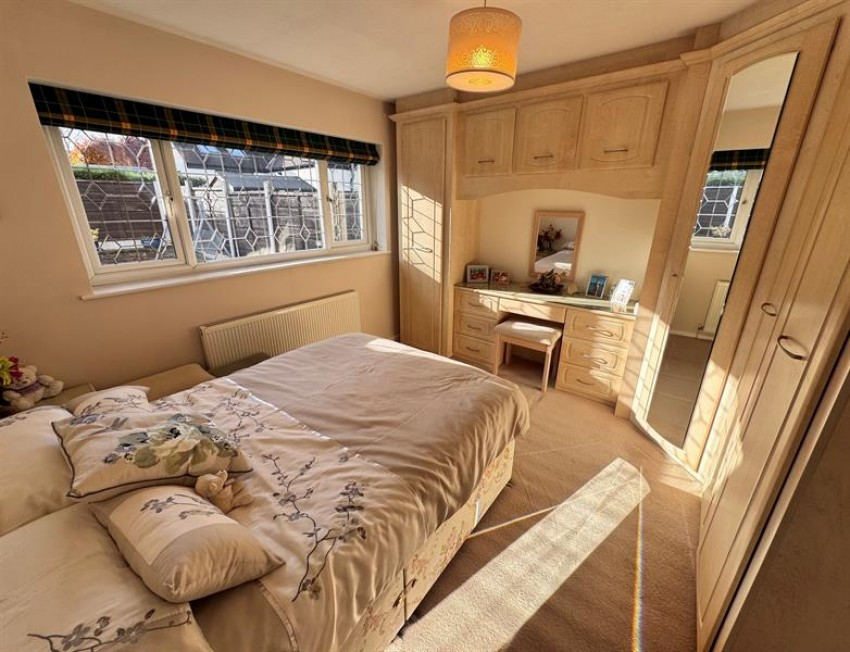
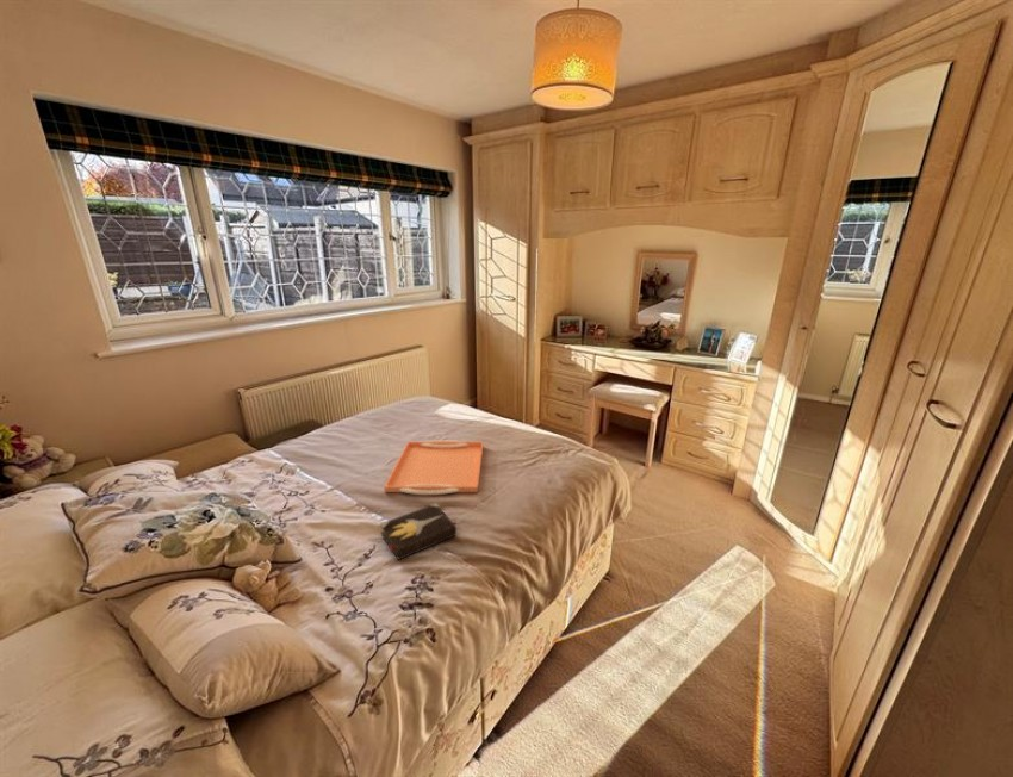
+ serving tray [383,440,484,496]
+ hardback book [379,502,460,561]
